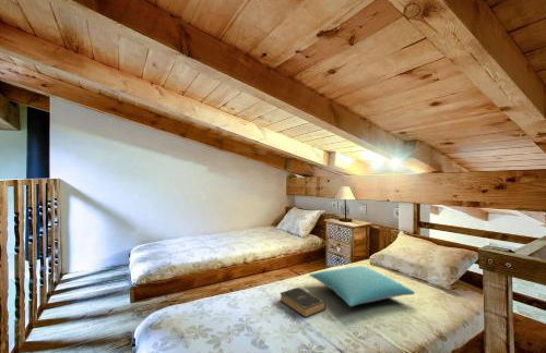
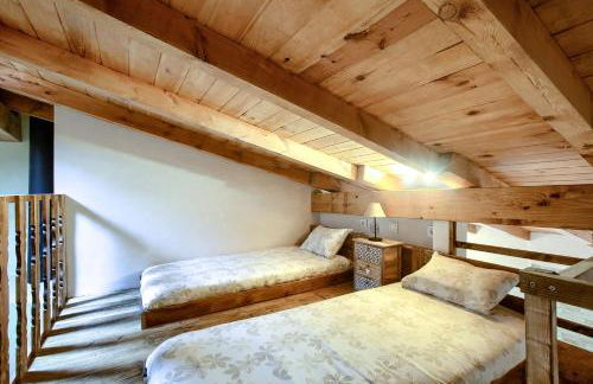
- book [278,287,327,318]
- pillow [308,265,416,307]
